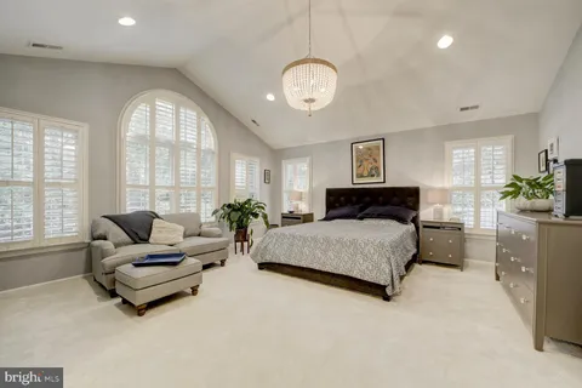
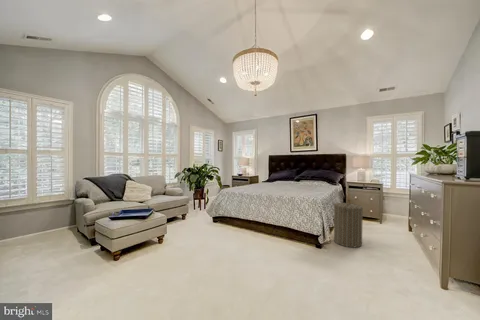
+ laundry hamper [333,198,364,248]
